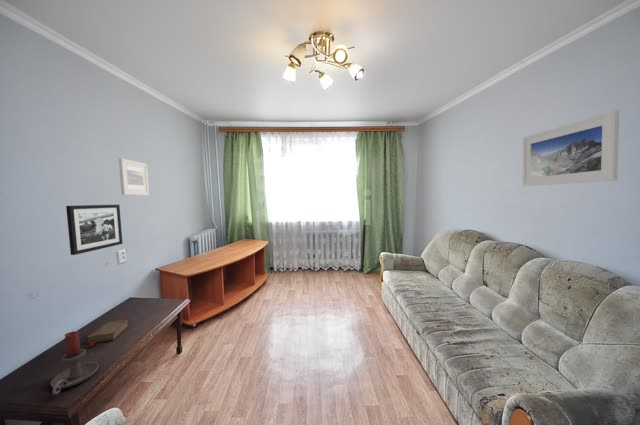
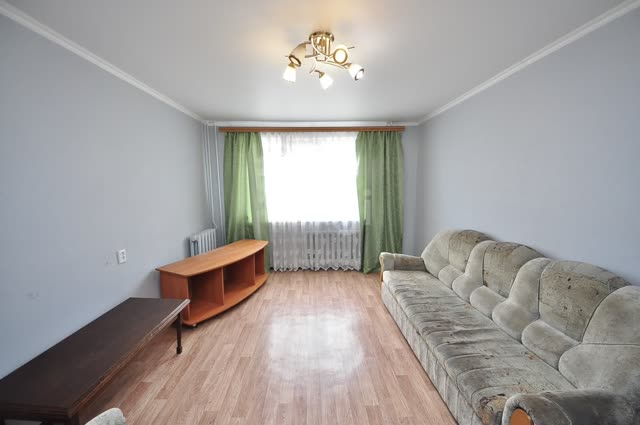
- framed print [521,109,620,187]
- picture frame [65,204,124,256]
- candle holder [50,330,99,395]
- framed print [118,157,150,196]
- book [85,319,129,348]
